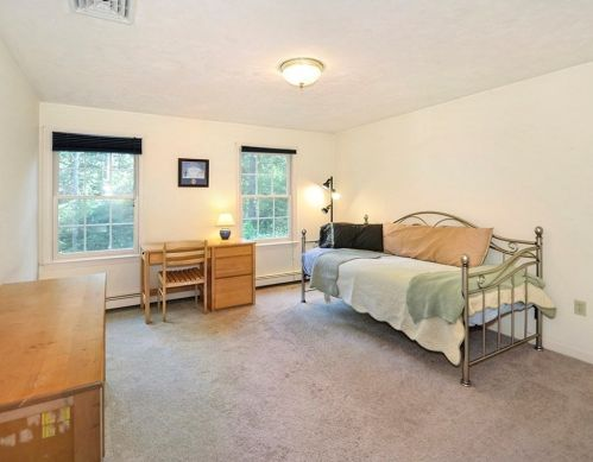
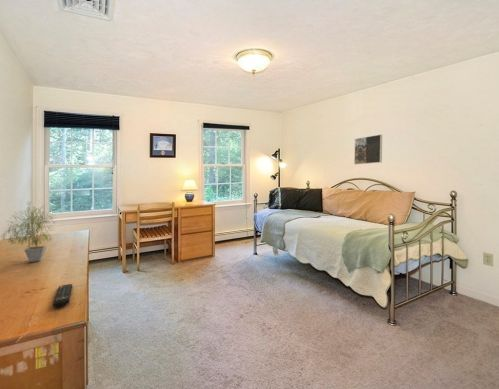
+ remote control [52,283,73,308]
+ potted plant [1,200,57,263]
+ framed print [353,134,383,165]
